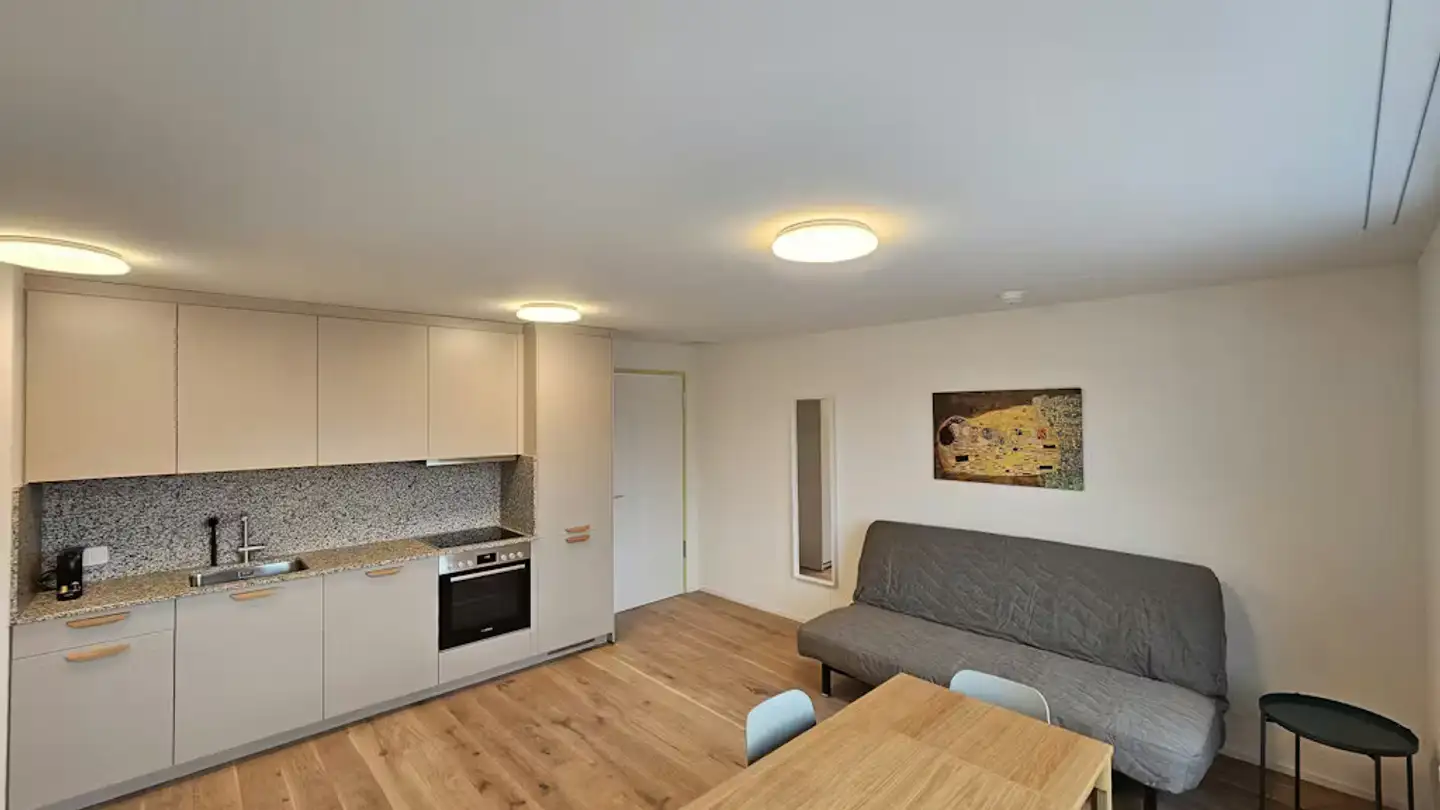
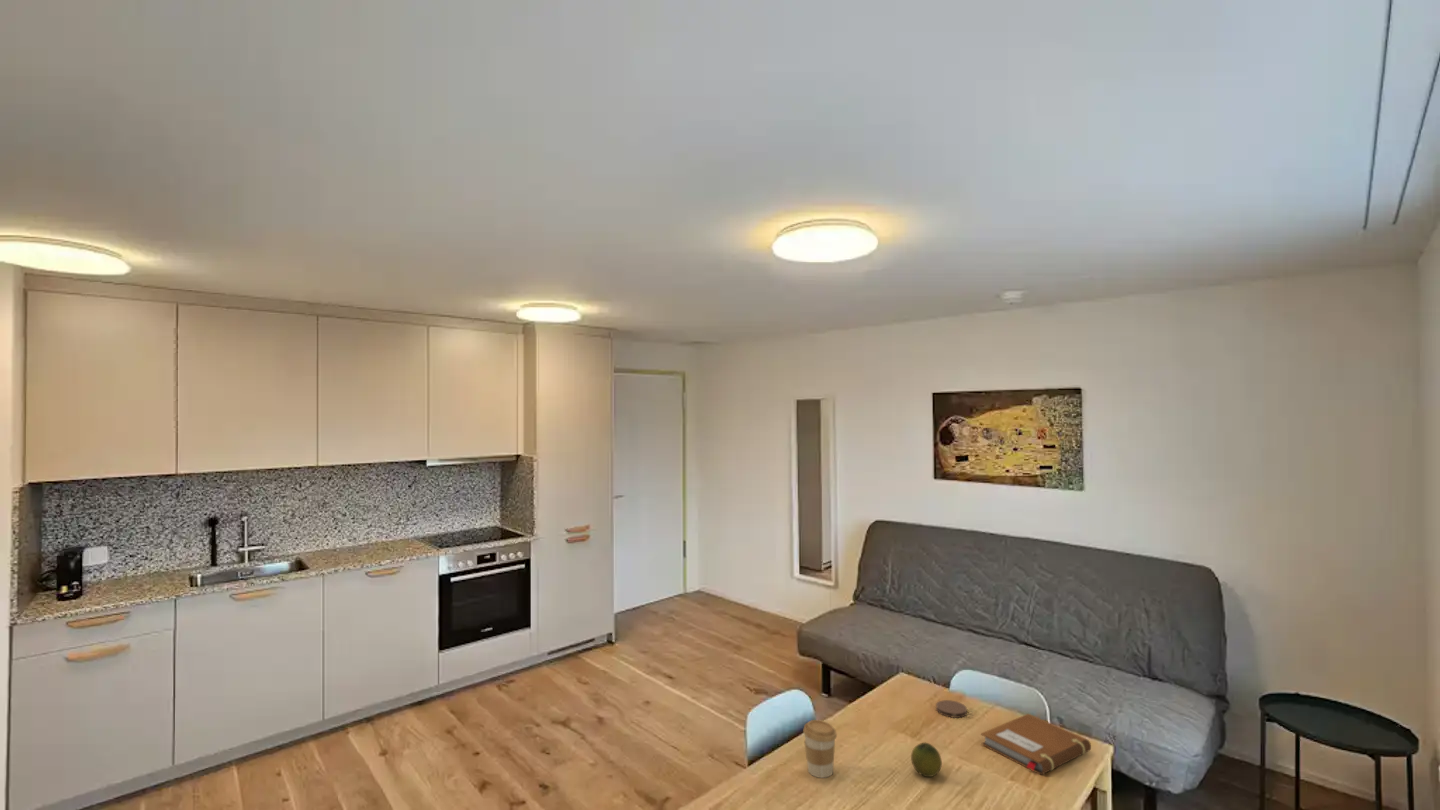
+ notebook [980,713,1092,776]
+ coaster [935,699,968,719]
+ coffee cup [802,719,838,779]
+ fruit [910,741,943,778]
